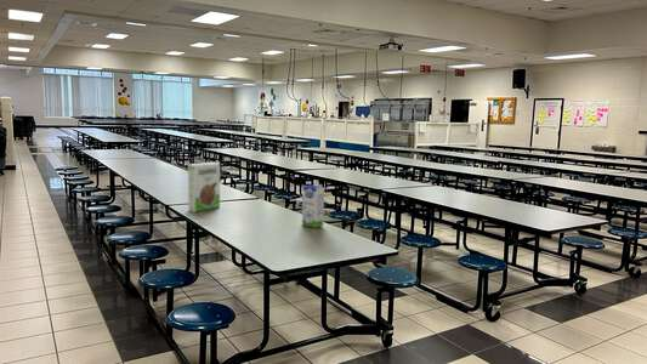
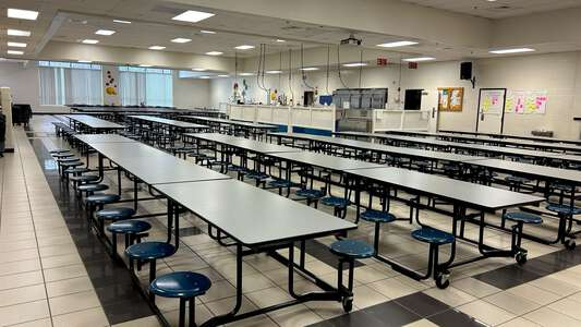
- milk [301,183,325,229]
- cereal box [187,161,221,214]
